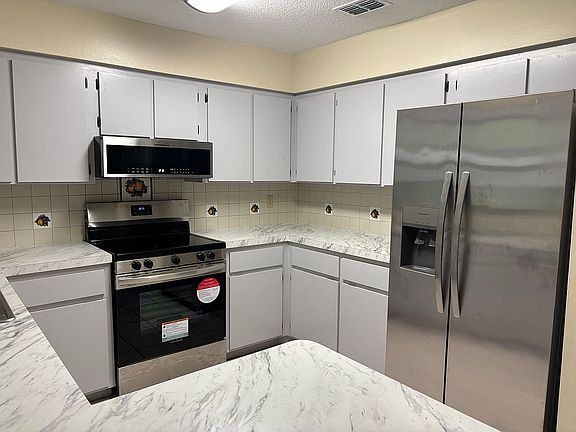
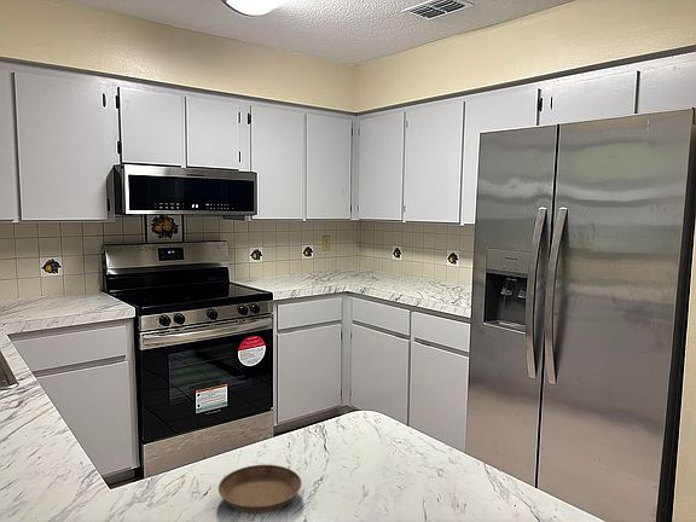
+ saucer [218,464,303,515]
